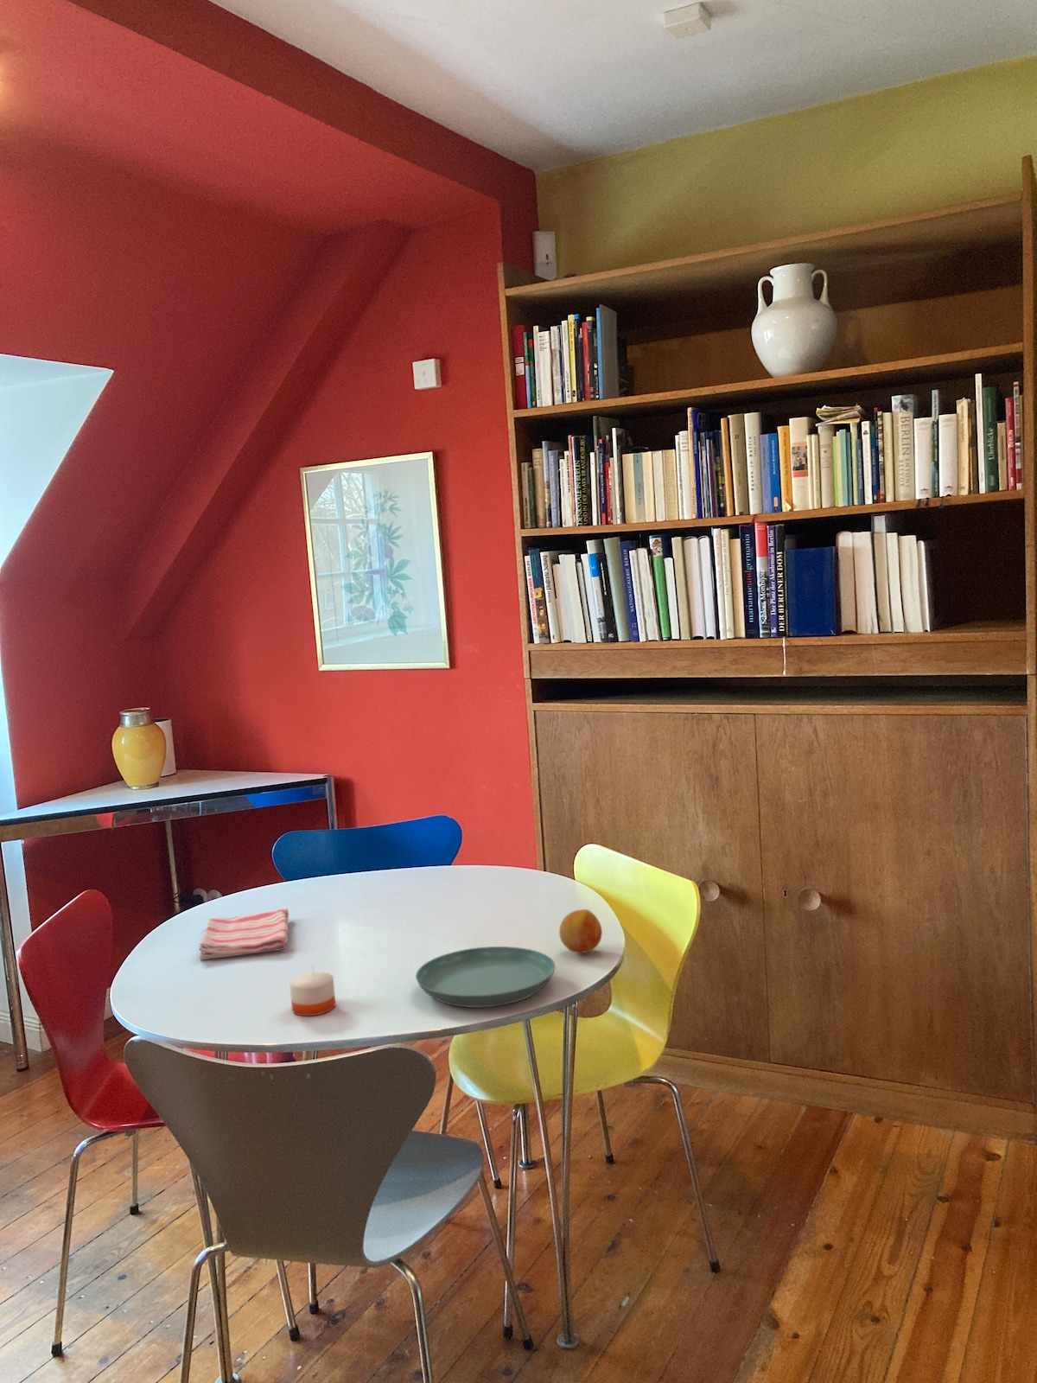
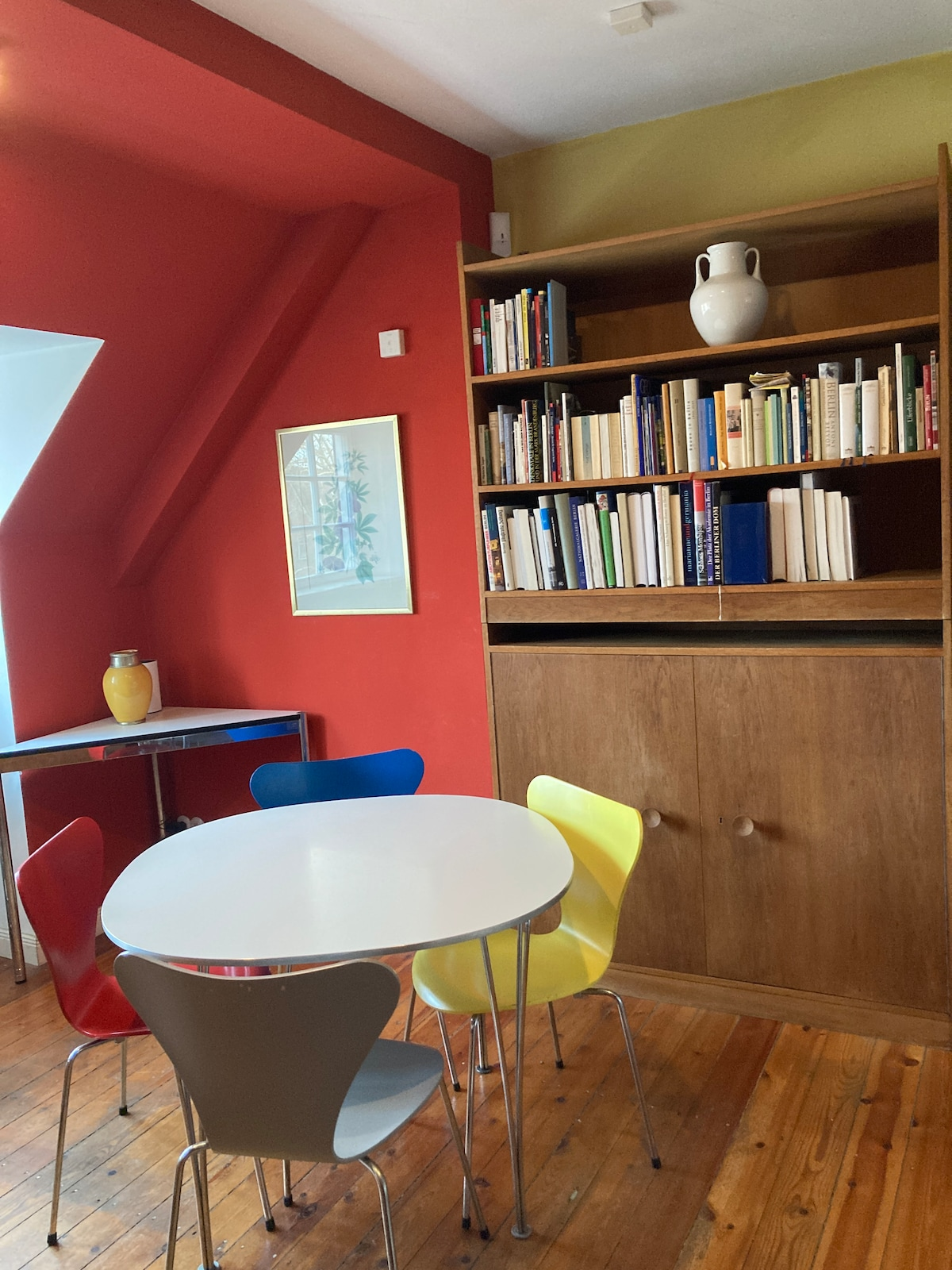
- saucer [415,945,557,1008]
- dish towel [198,907,290,962]
- candle [289,965,337,1016]
- fruit [558,908,603,954]
